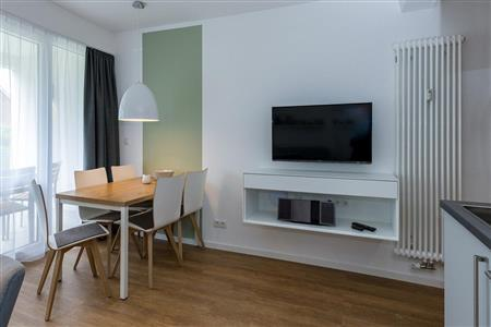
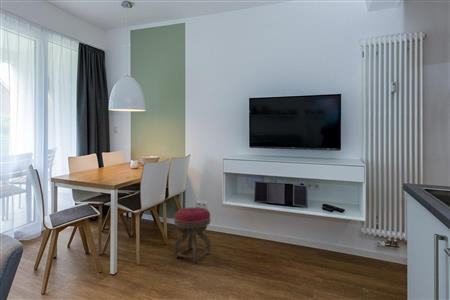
+ stool [173,206,212,264]
